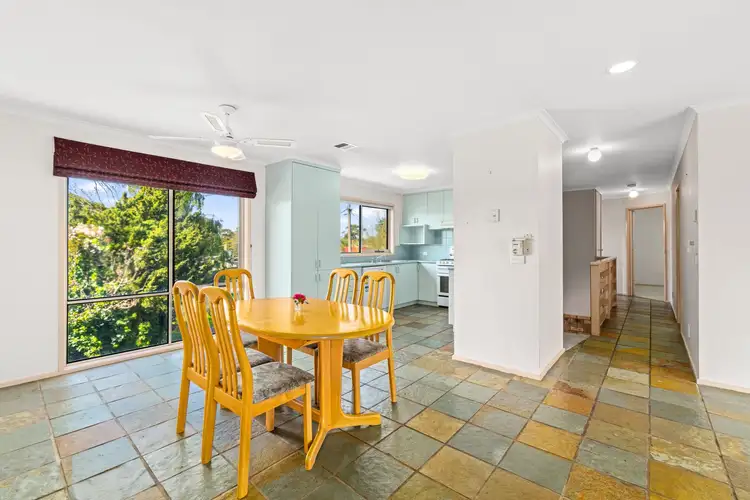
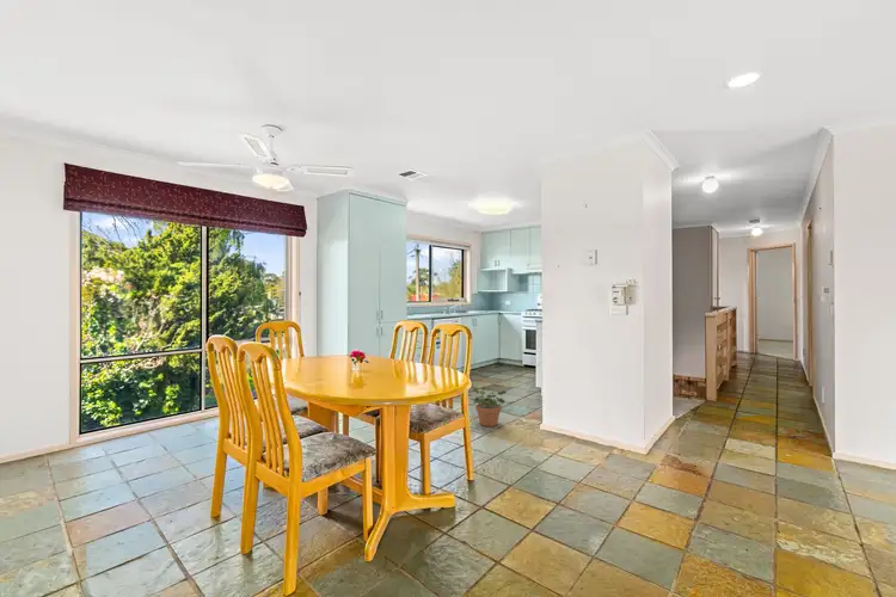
+ potted plant [468,386,508,427]
